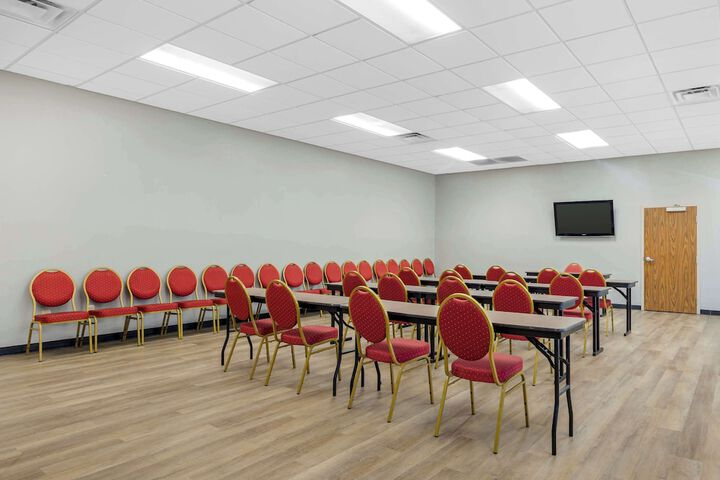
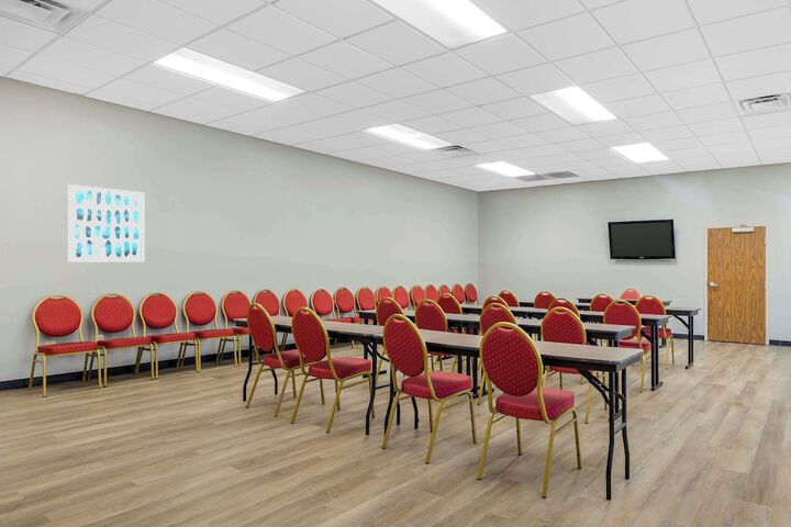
+ wall art [66,183,145,264]
